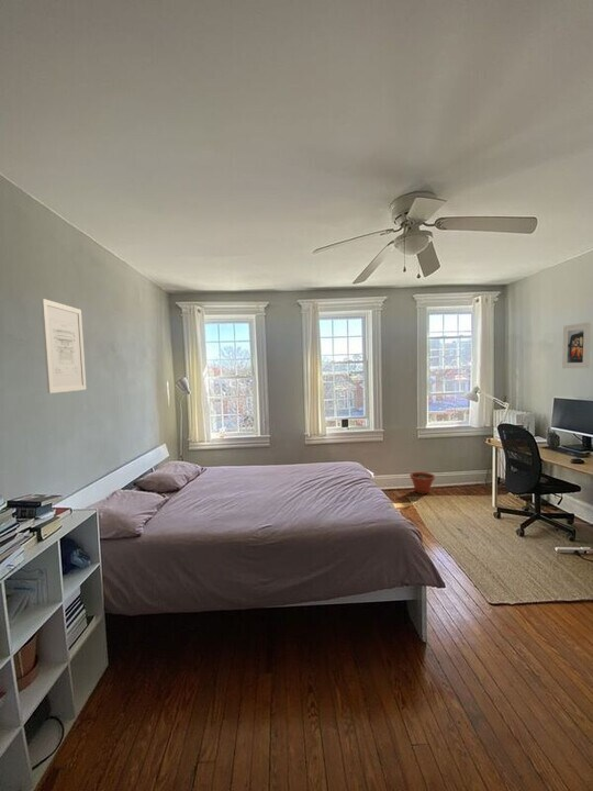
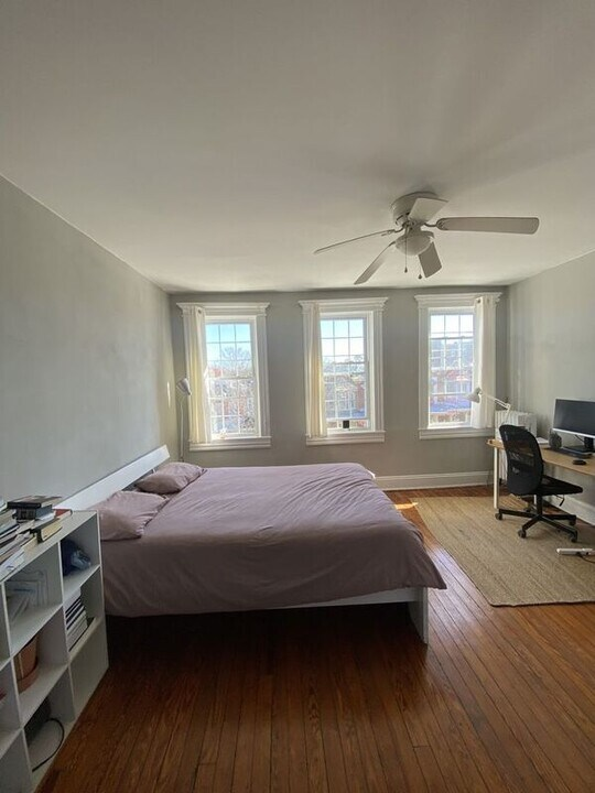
- plant pot [409,471,436,494]
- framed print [561,321,592,369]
- wall art [40,298,87,394]
